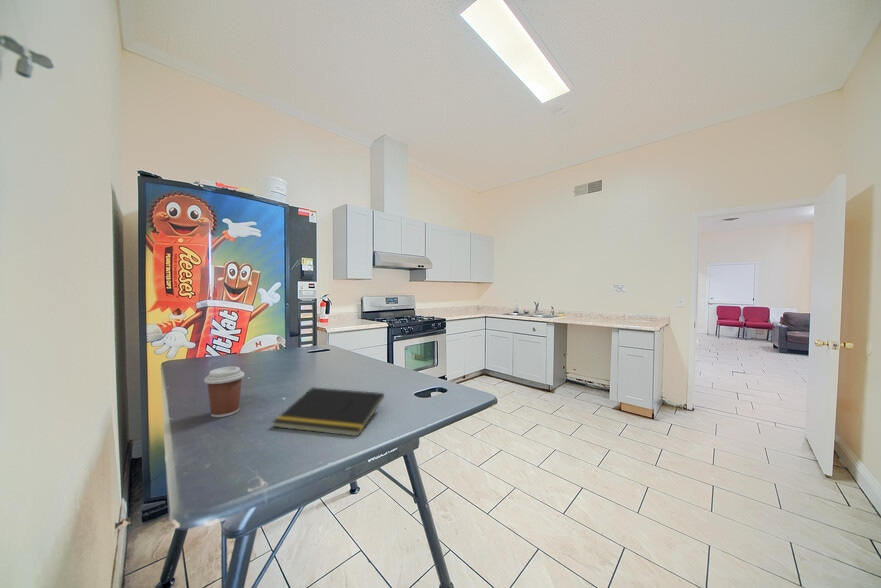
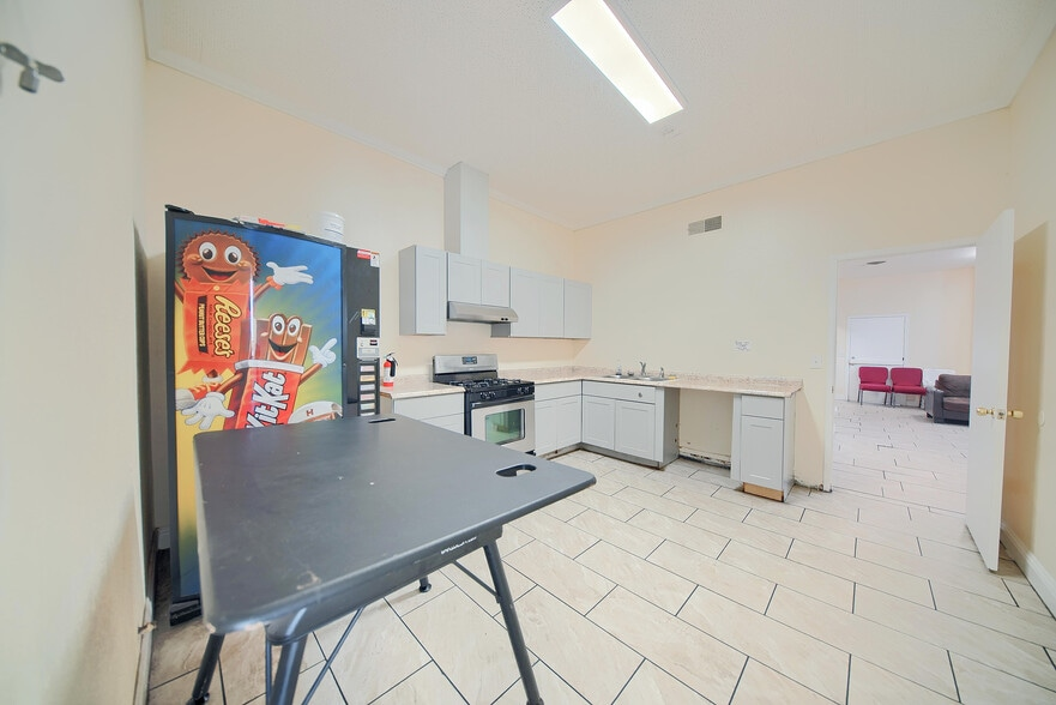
- coffee cup [203,366,245,418]
- notepad [271,386,385,437]
